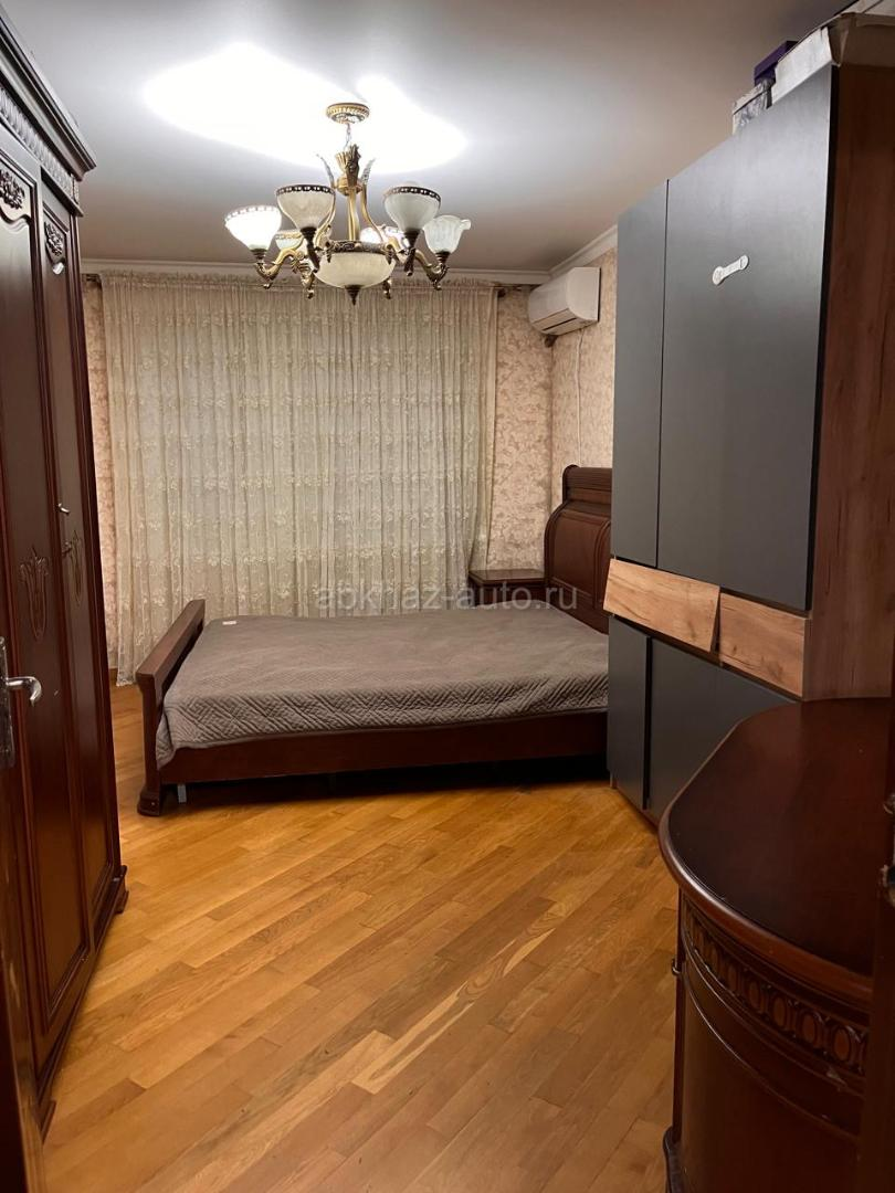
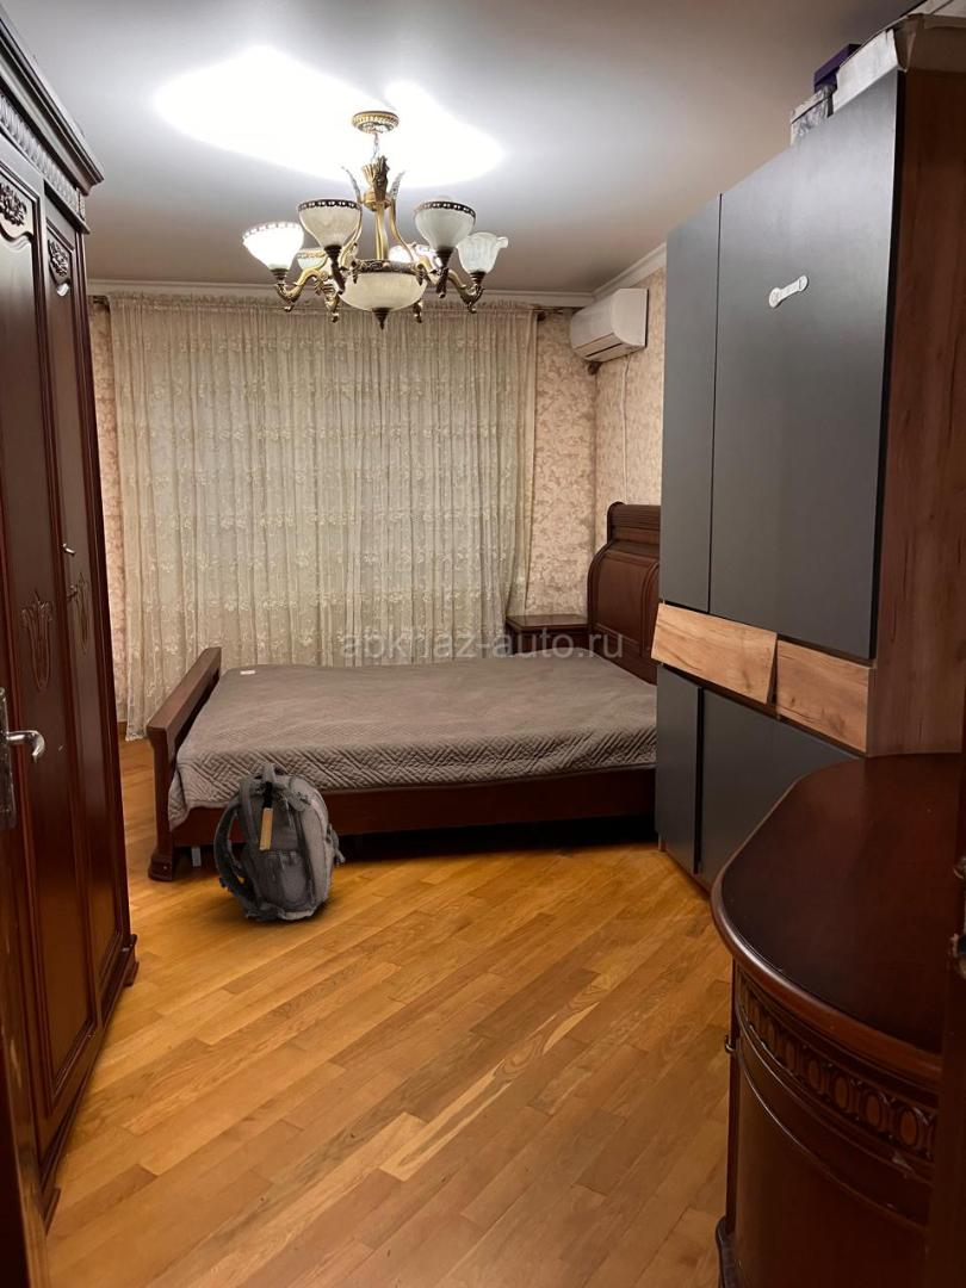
+ backpack [212,762,346,922]
